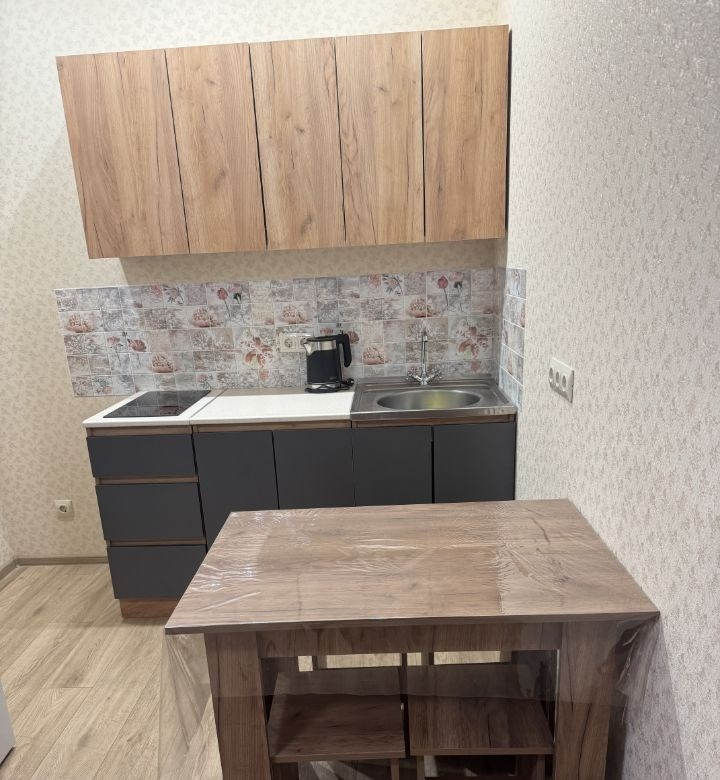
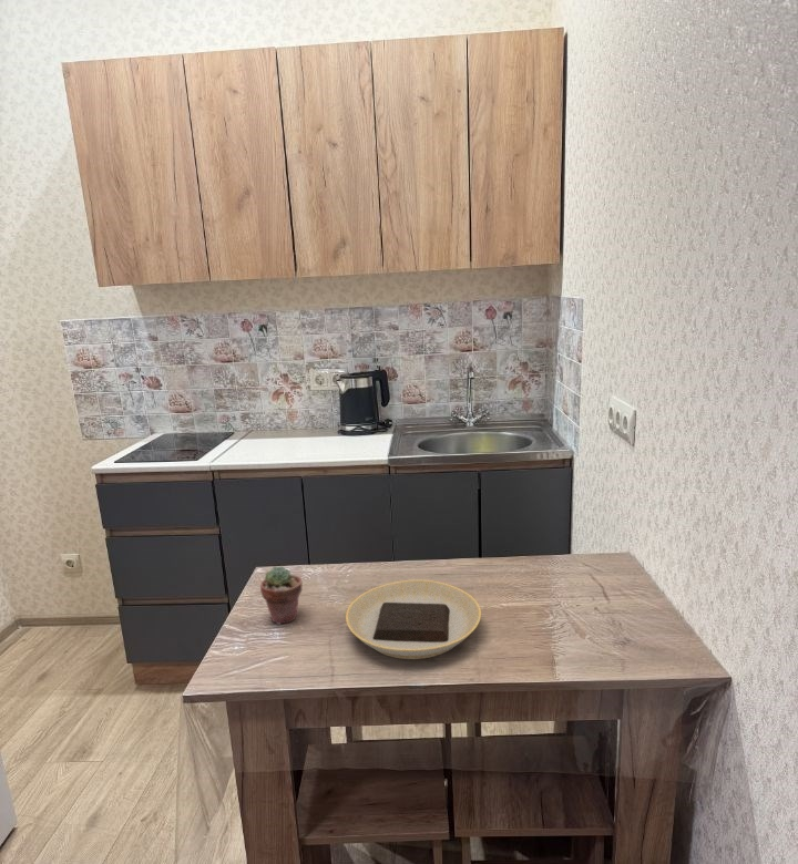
+ potted succulent [259,565,304,626]
+ plate [345,579,482,660]
